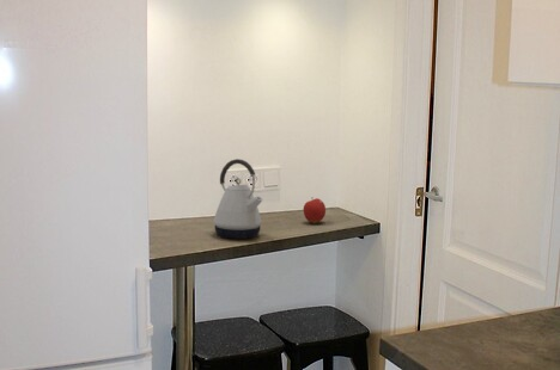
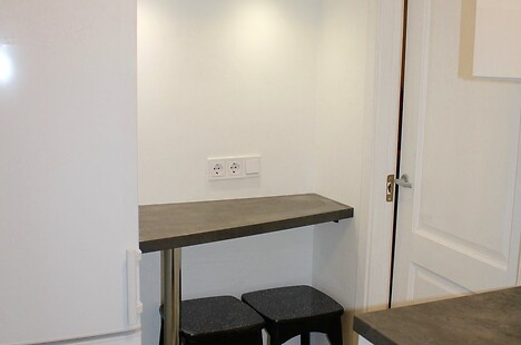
- kettle [212,158,263,240]
- fruit [303,197,327,224]
